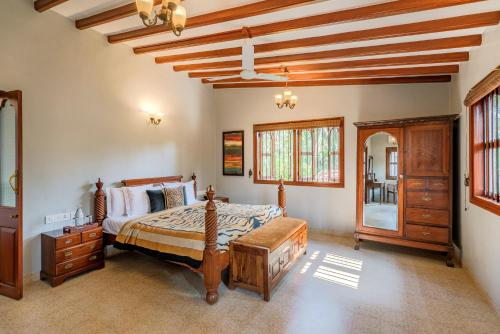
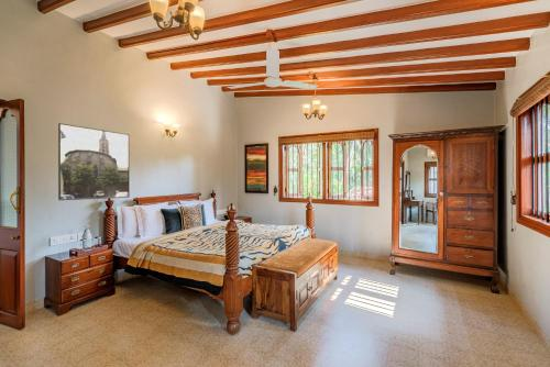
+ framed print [57,122,131,201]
